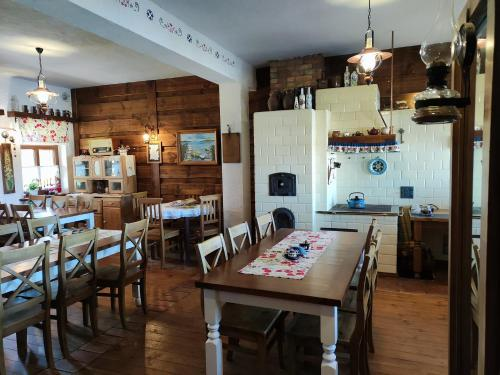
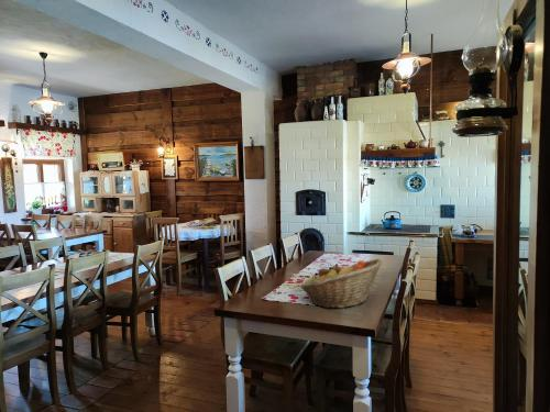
+ fruit basket [299,258,384,309]
